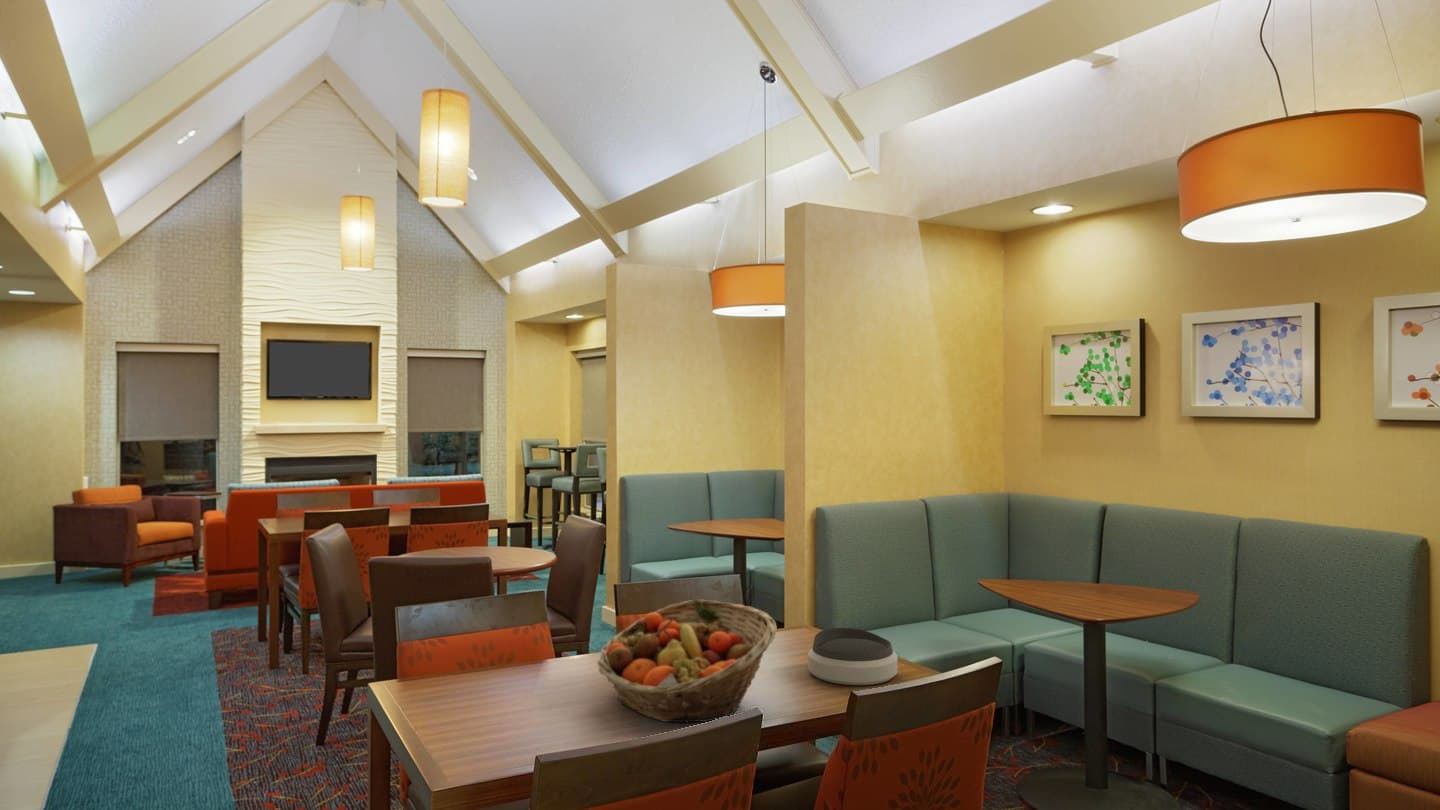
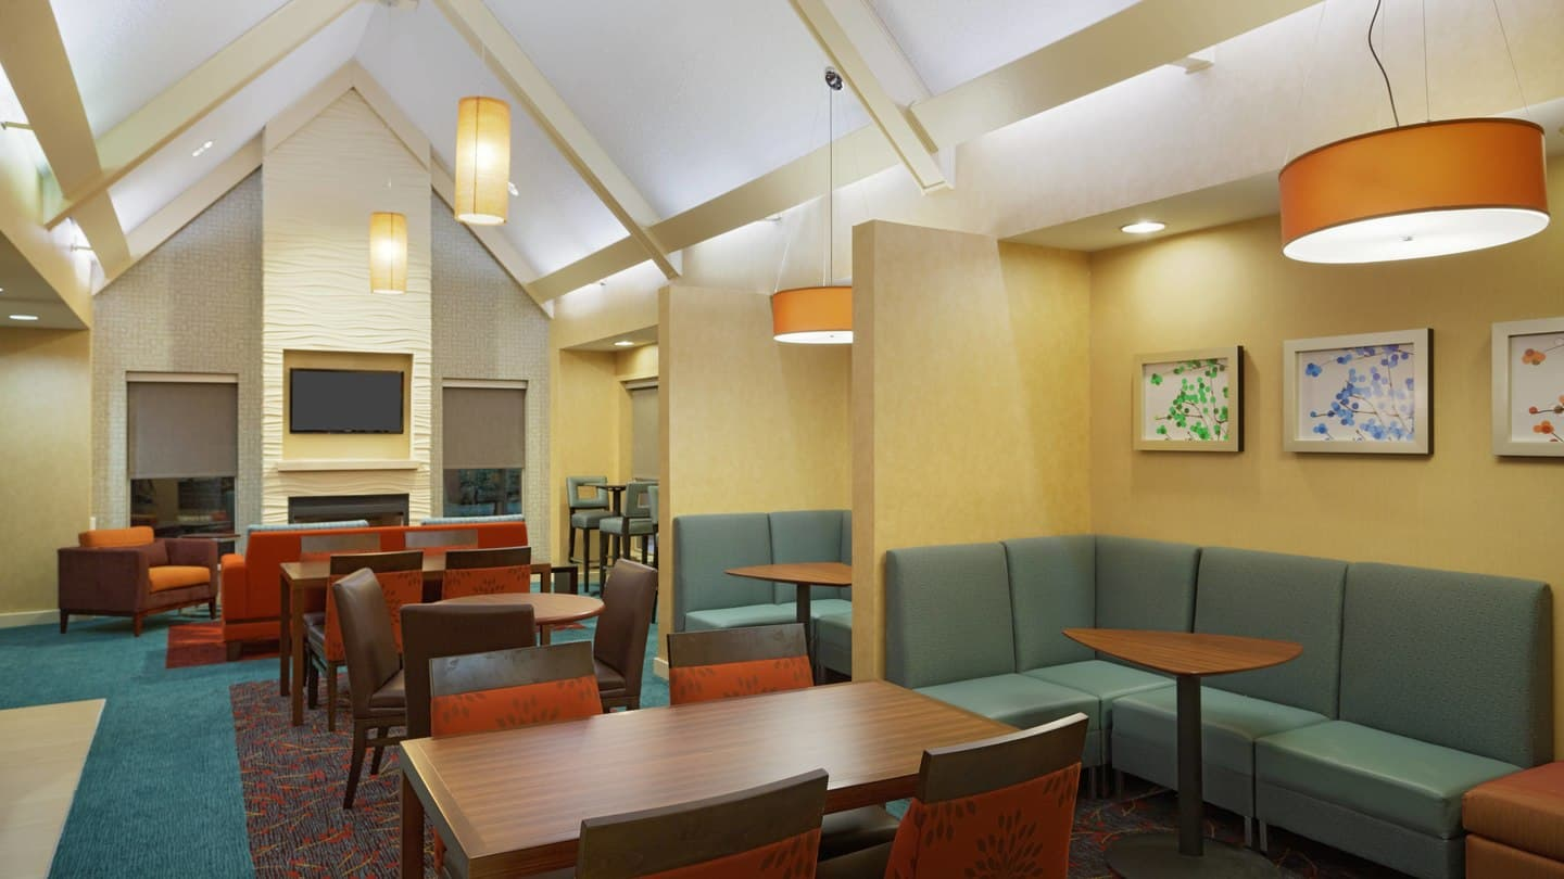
- fruit basket [596,599,778,723]
- bowl [807,627,899,686]
